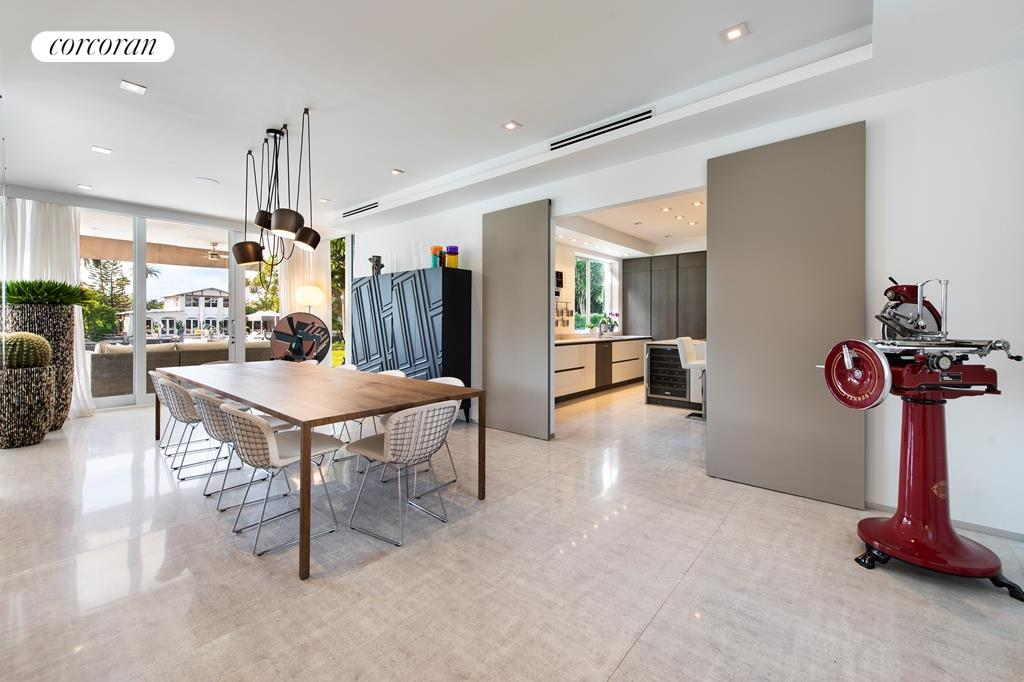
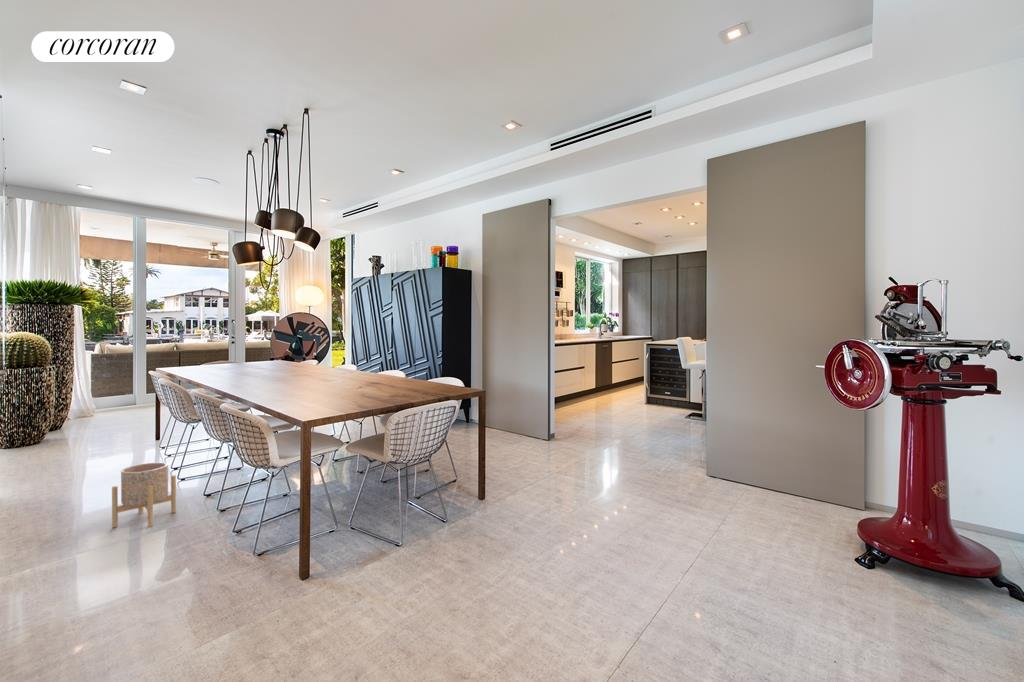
+ planter [111,461,177,529]
